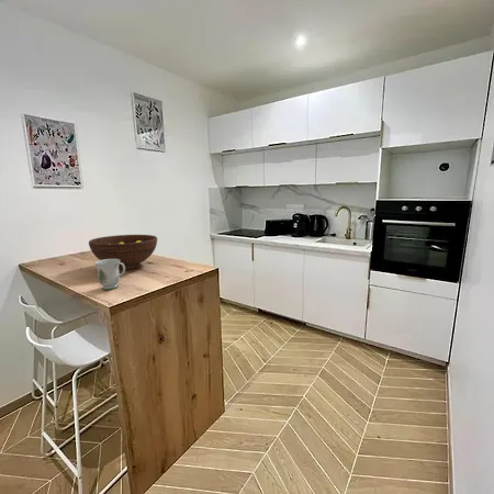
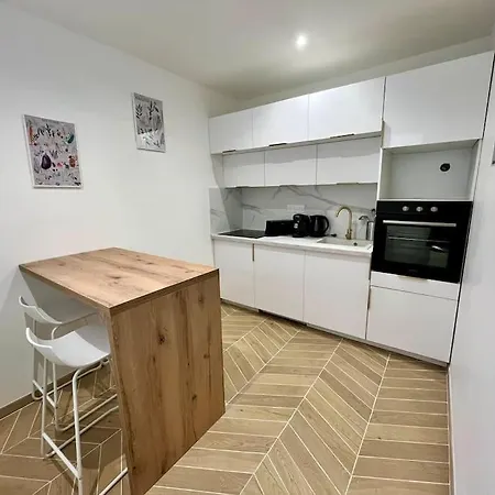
- fruit bowl [88,234,158,270]
- mug [93,259,126,291]
